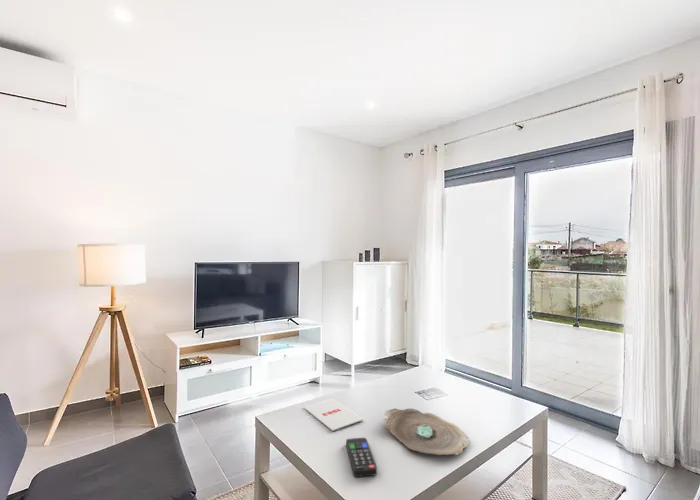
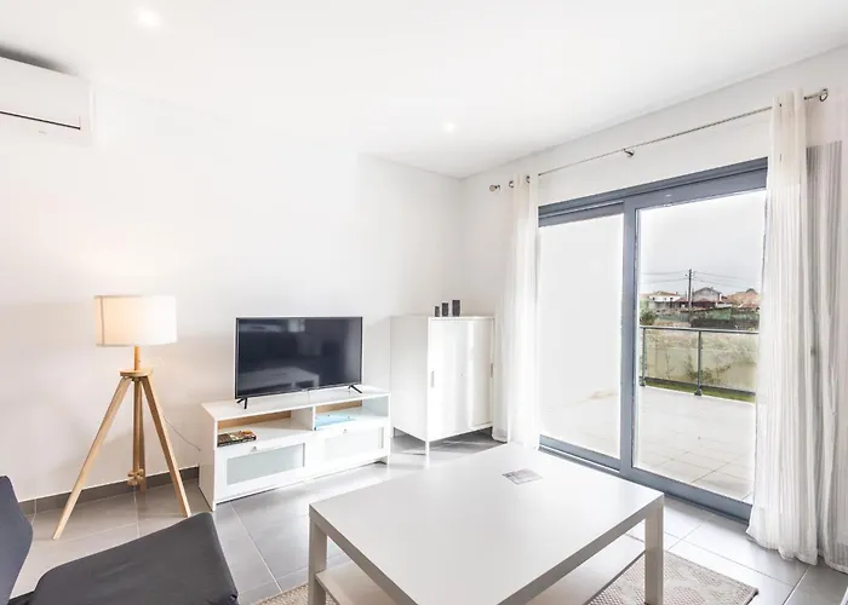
- remote control [345,437,378,478]
- decorative bowl [383,408,470,456]
- magazine [303,397,364,432]
